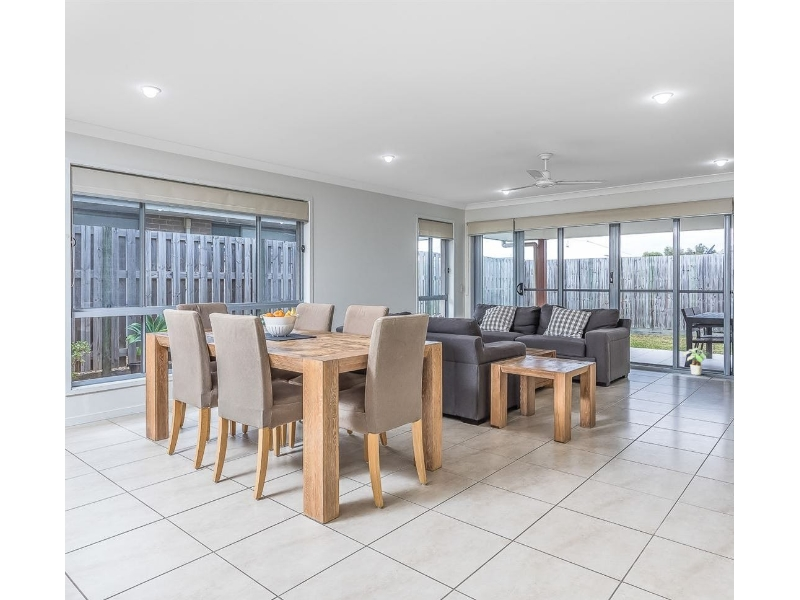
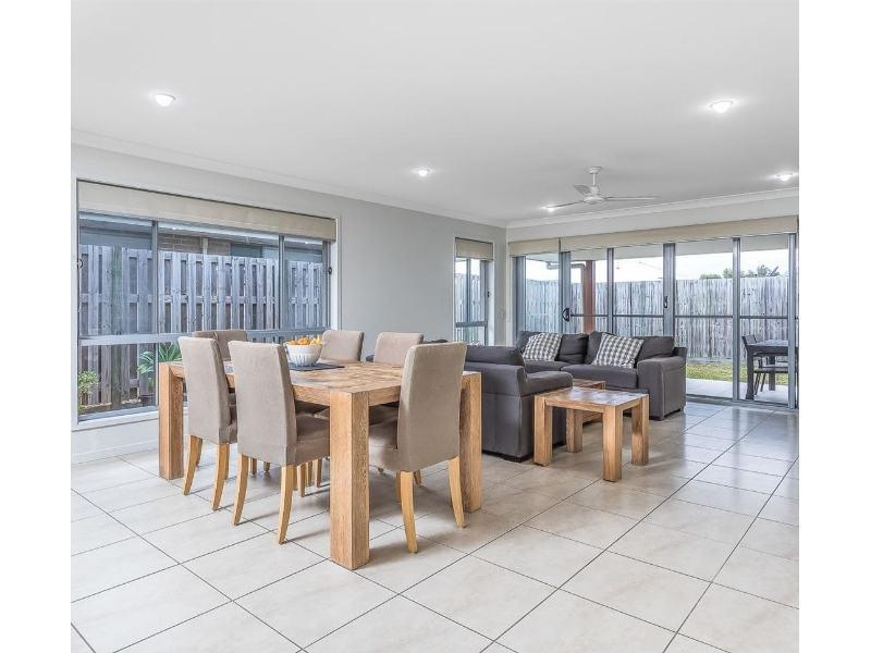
- potted plant [683,347,710,376]
